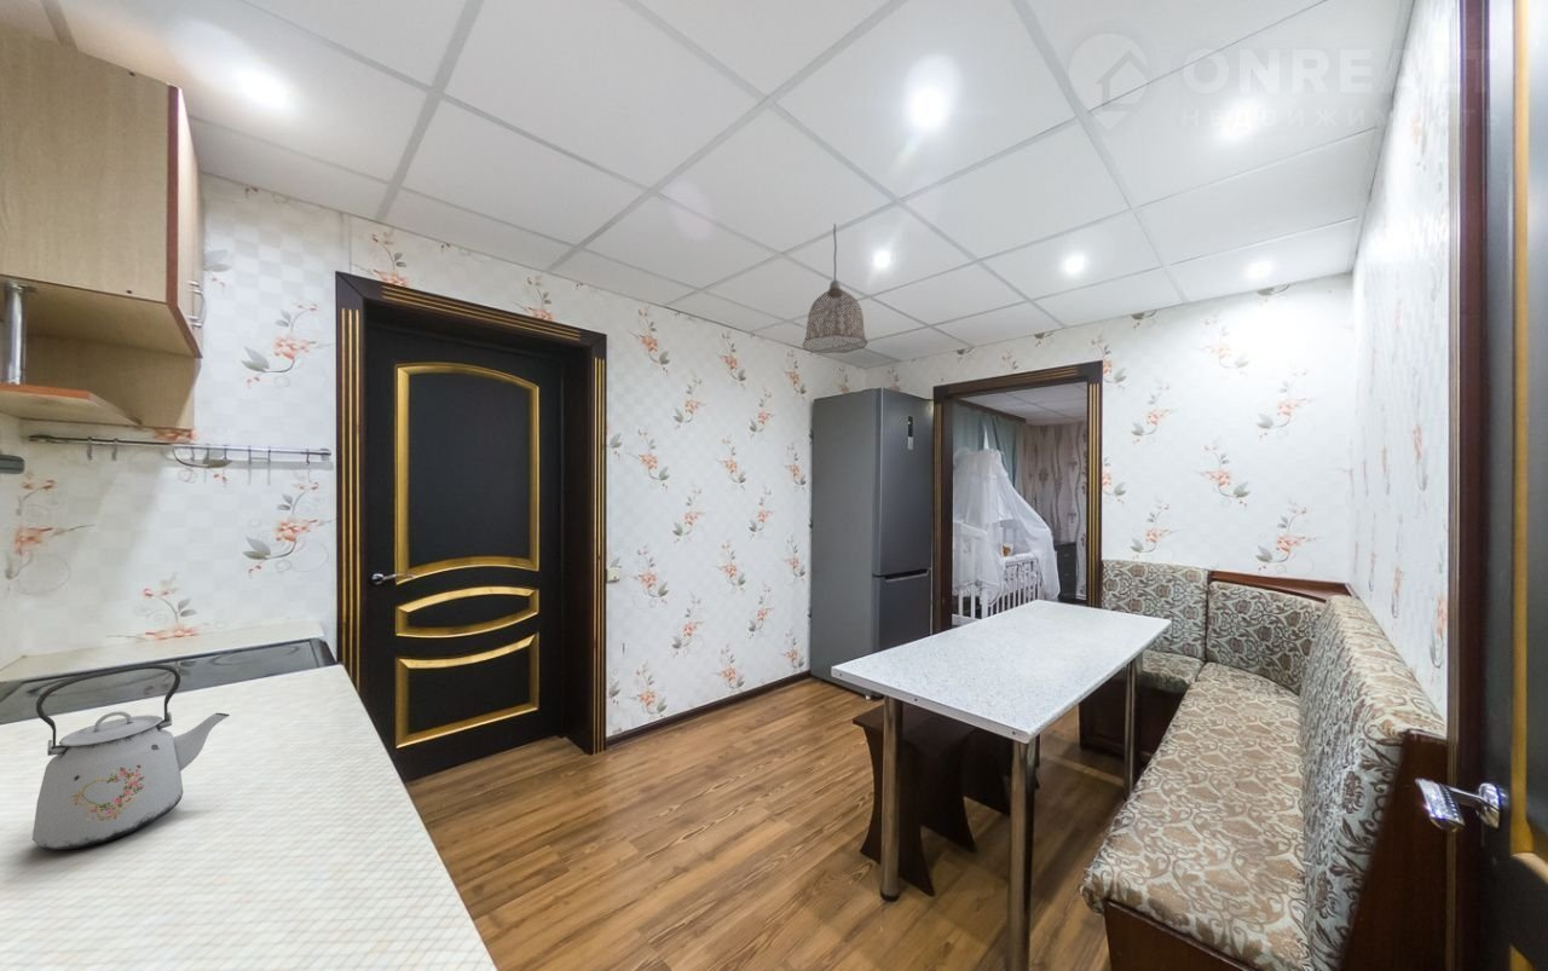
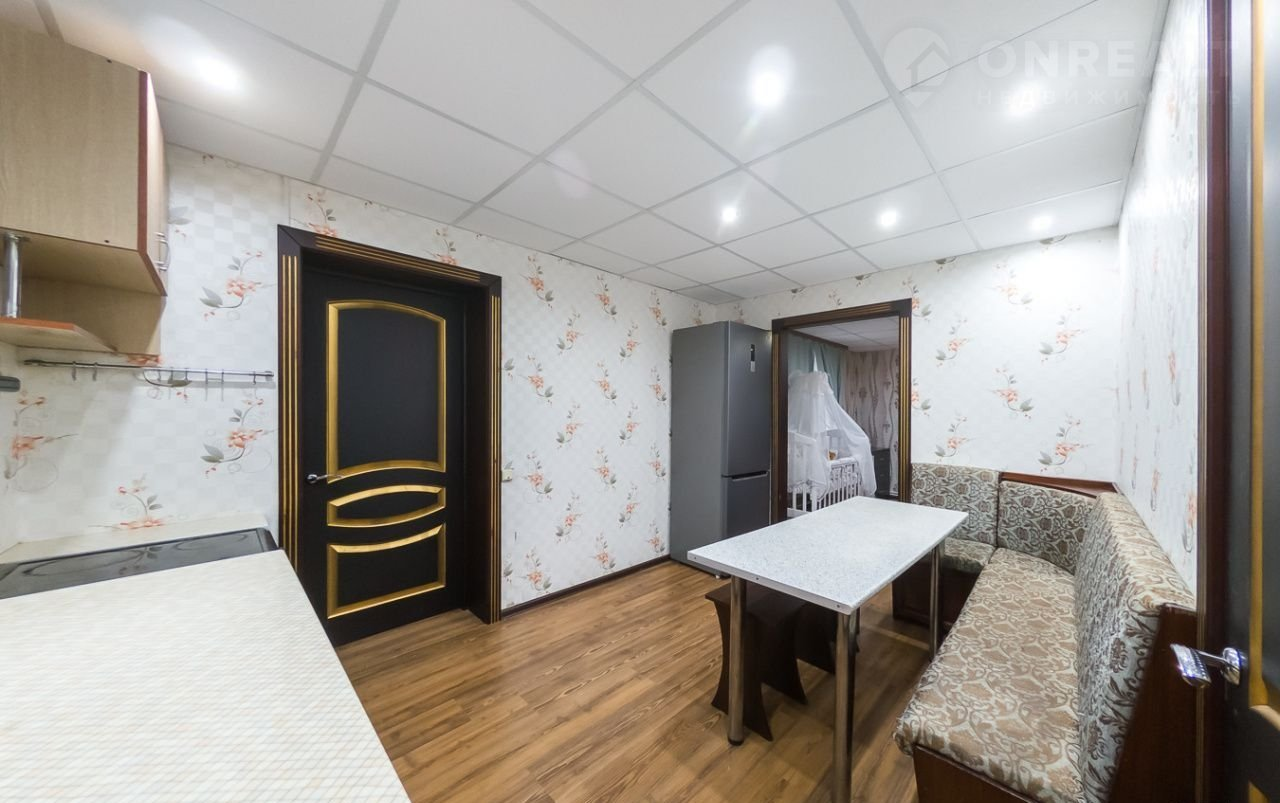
- kettle [31,663,231,851]
- pendant lamp [802,222,870,354]
